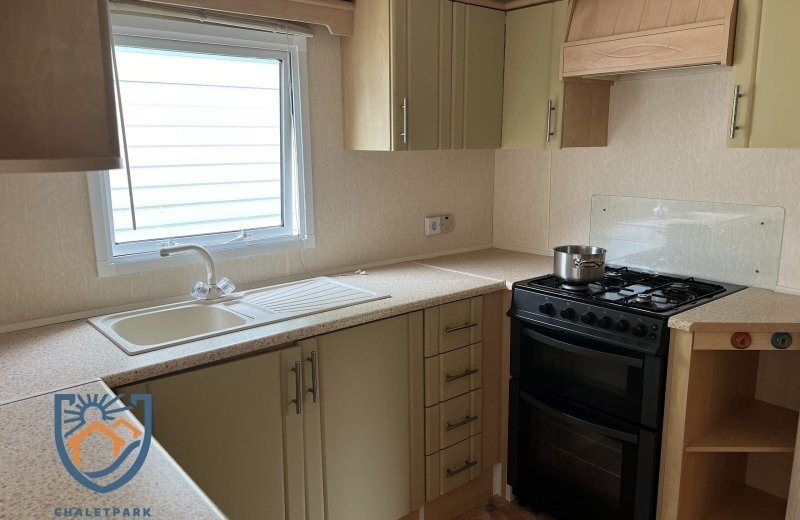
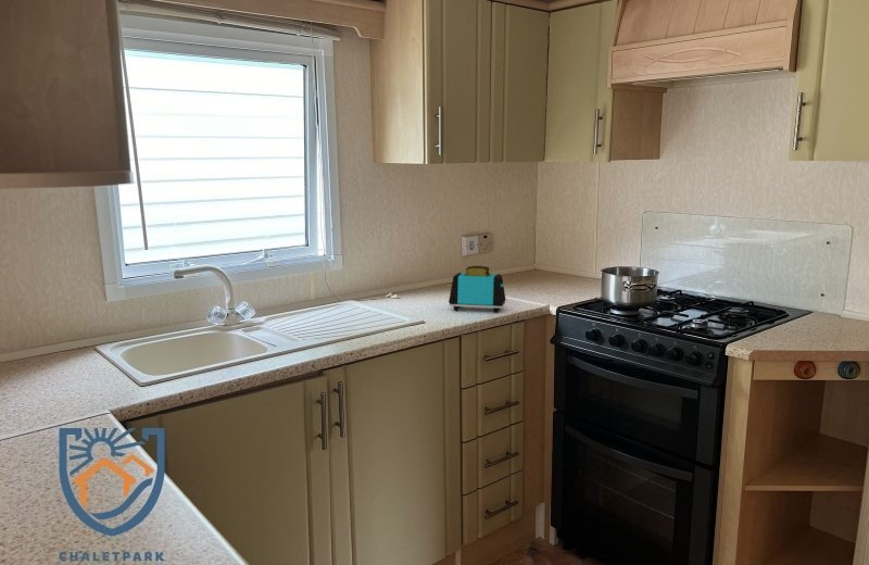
+ toaster [448,265,507,313]
